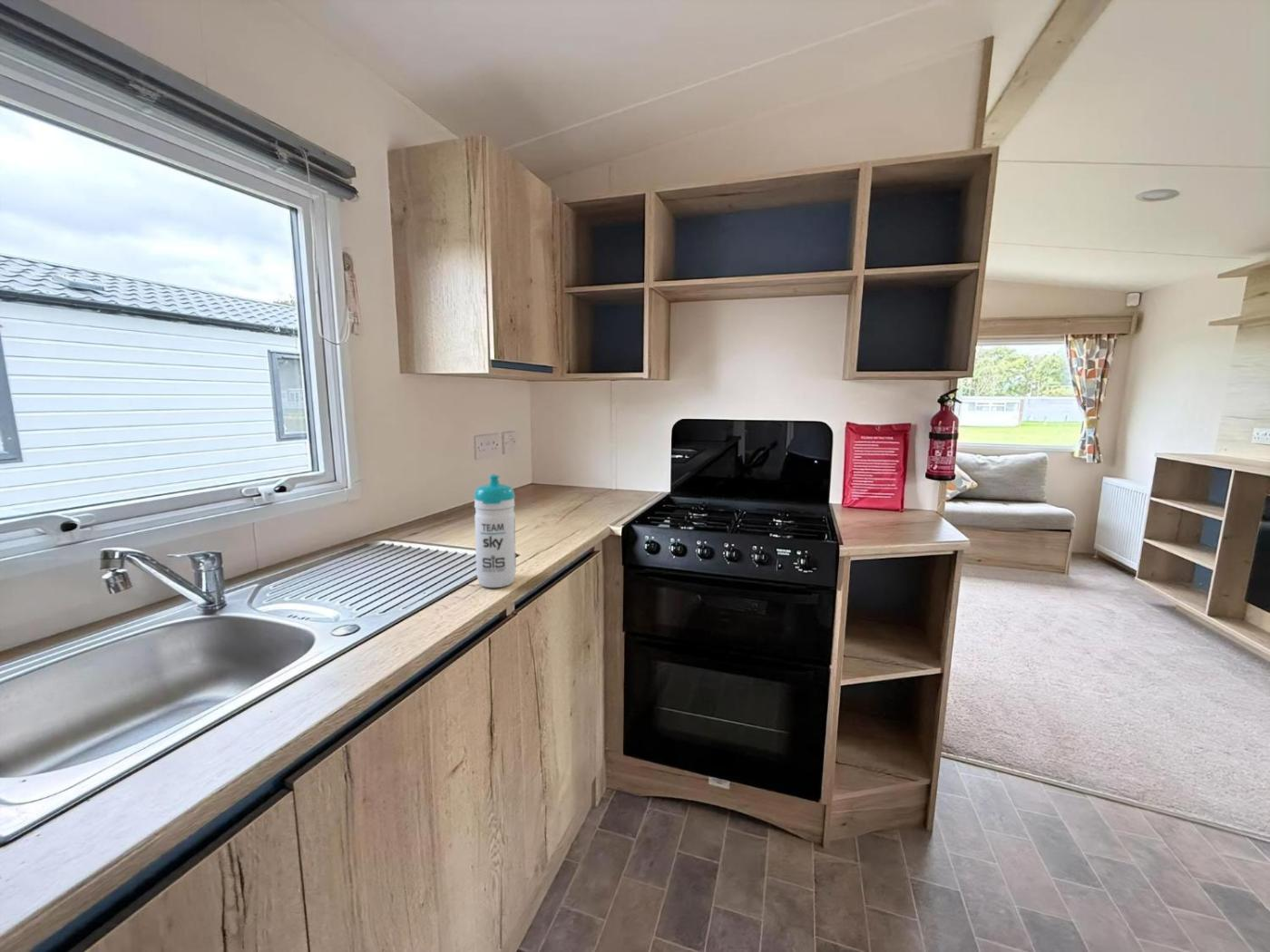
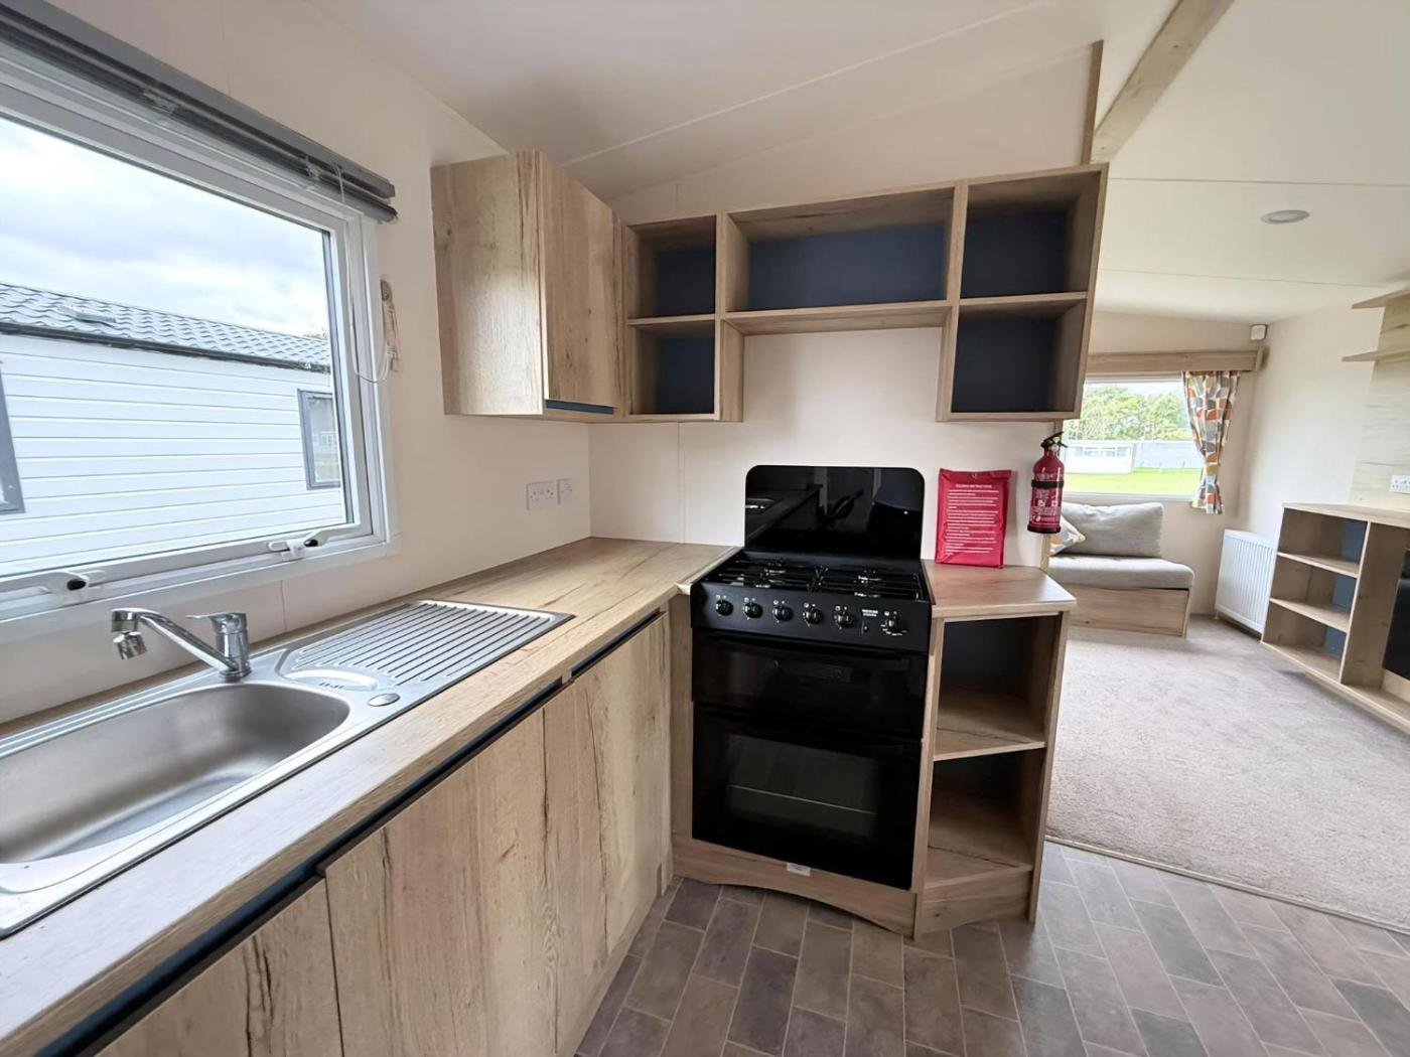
- water bottle [474,474,517,588]
